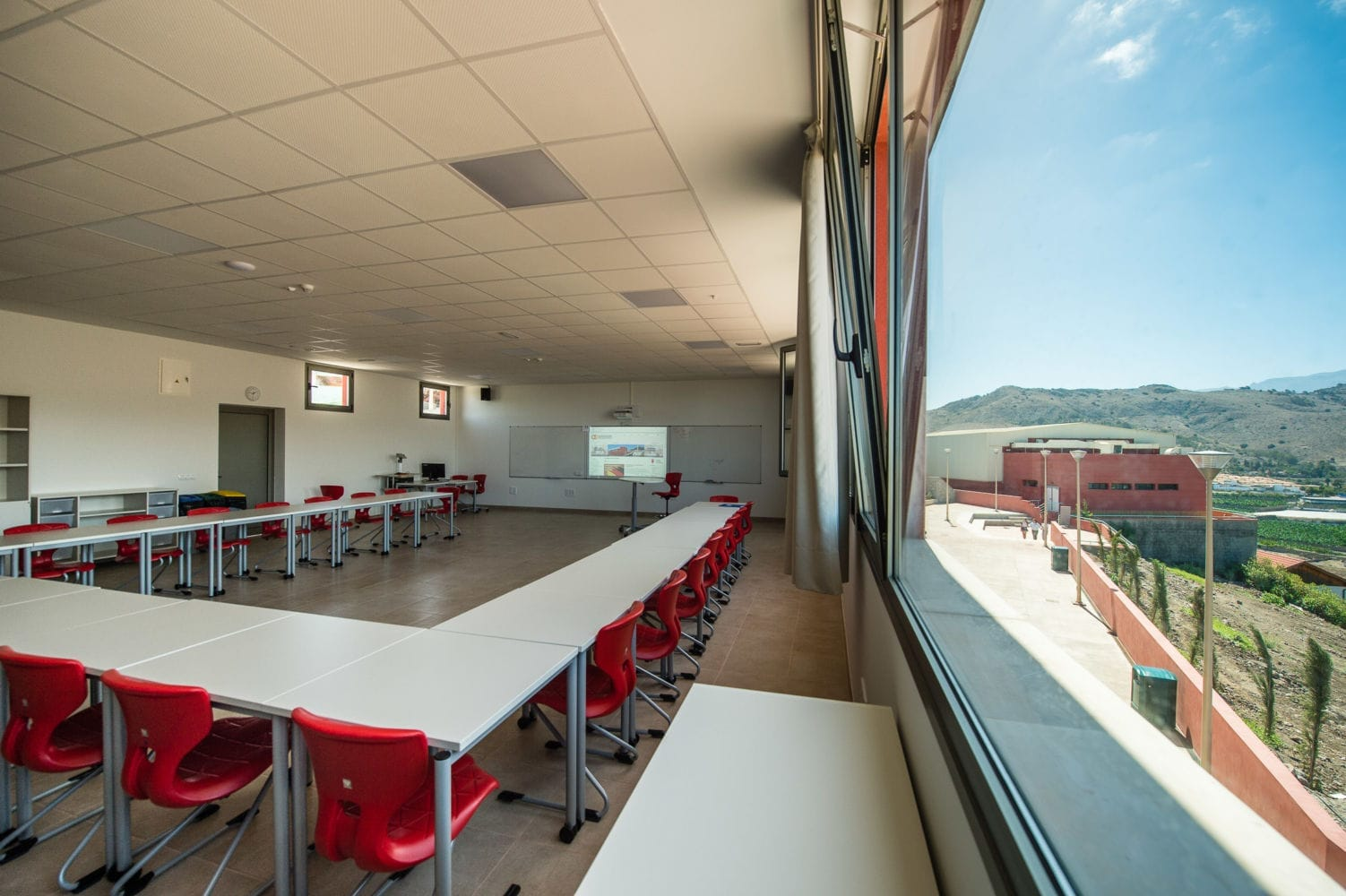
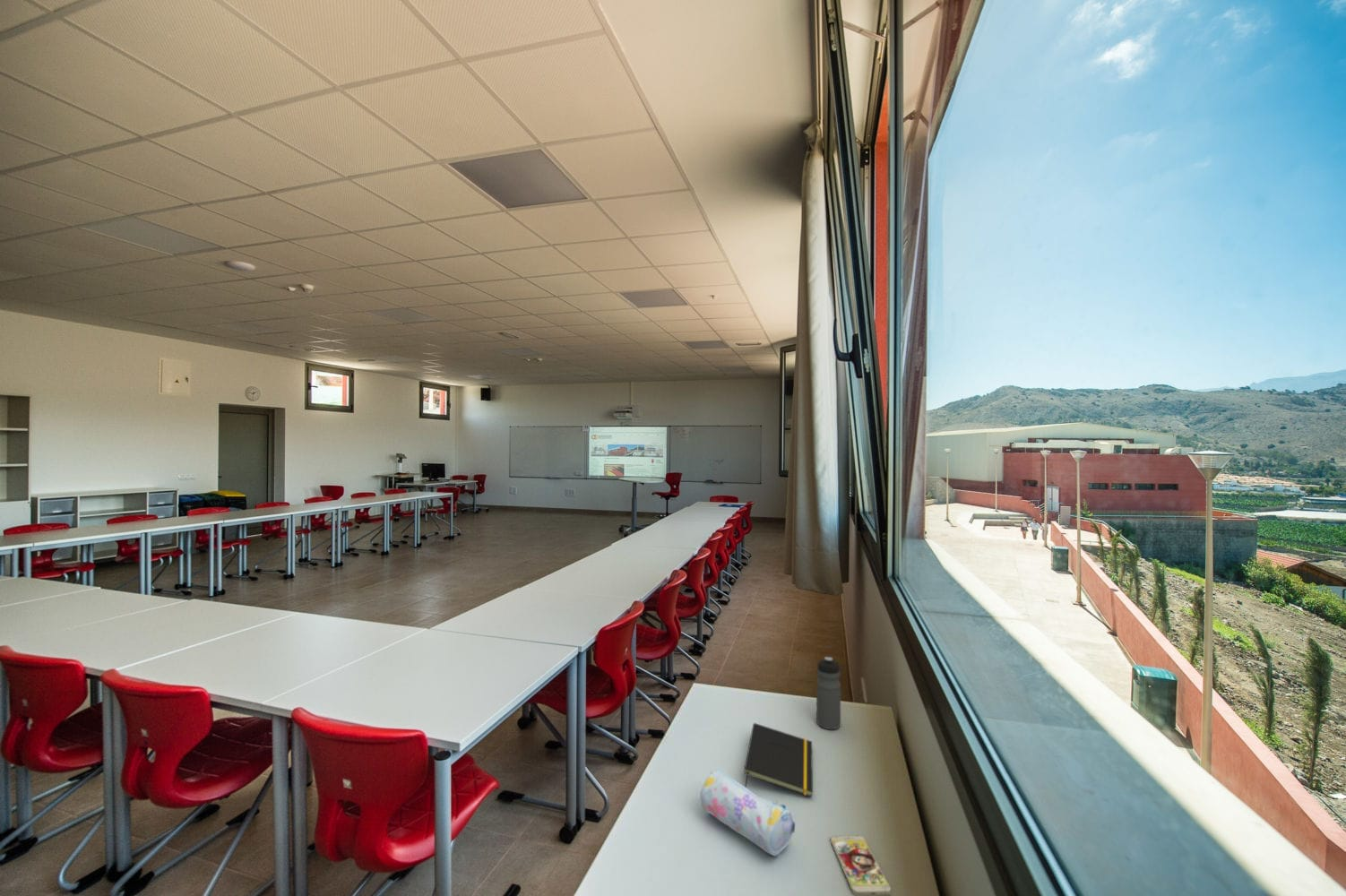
+ notepad [743,722,814,797]
+ smartphone [830,835,892,896]
+ pencil case [699,769,796,857]
+ water bottle [815,656,841,730]
